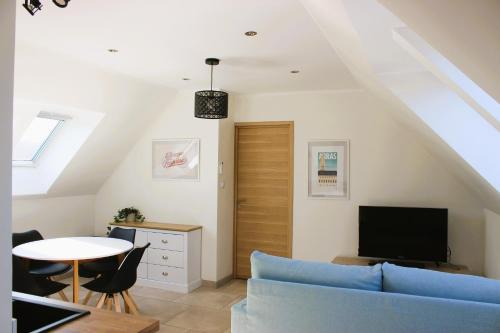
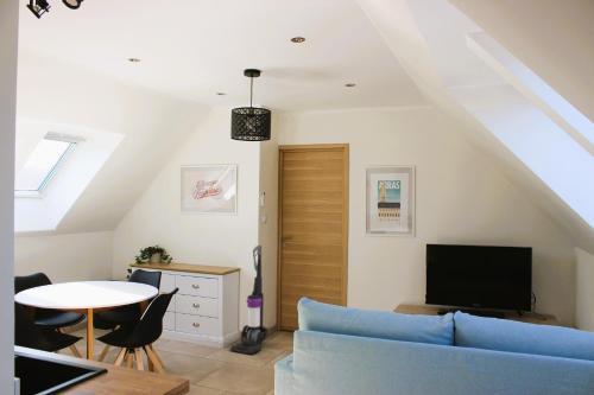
+ vacuum cleaner [229,244,270,356]
